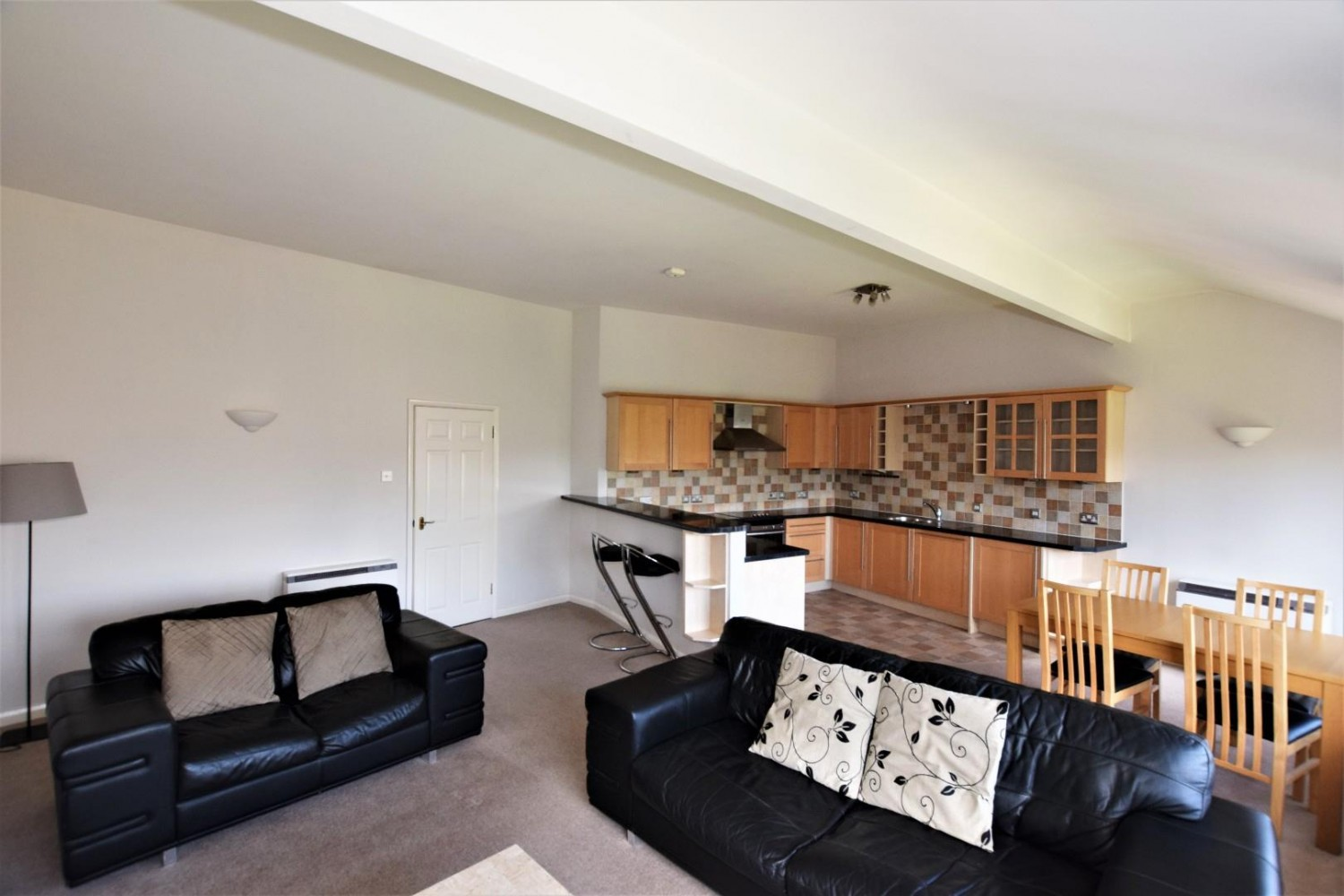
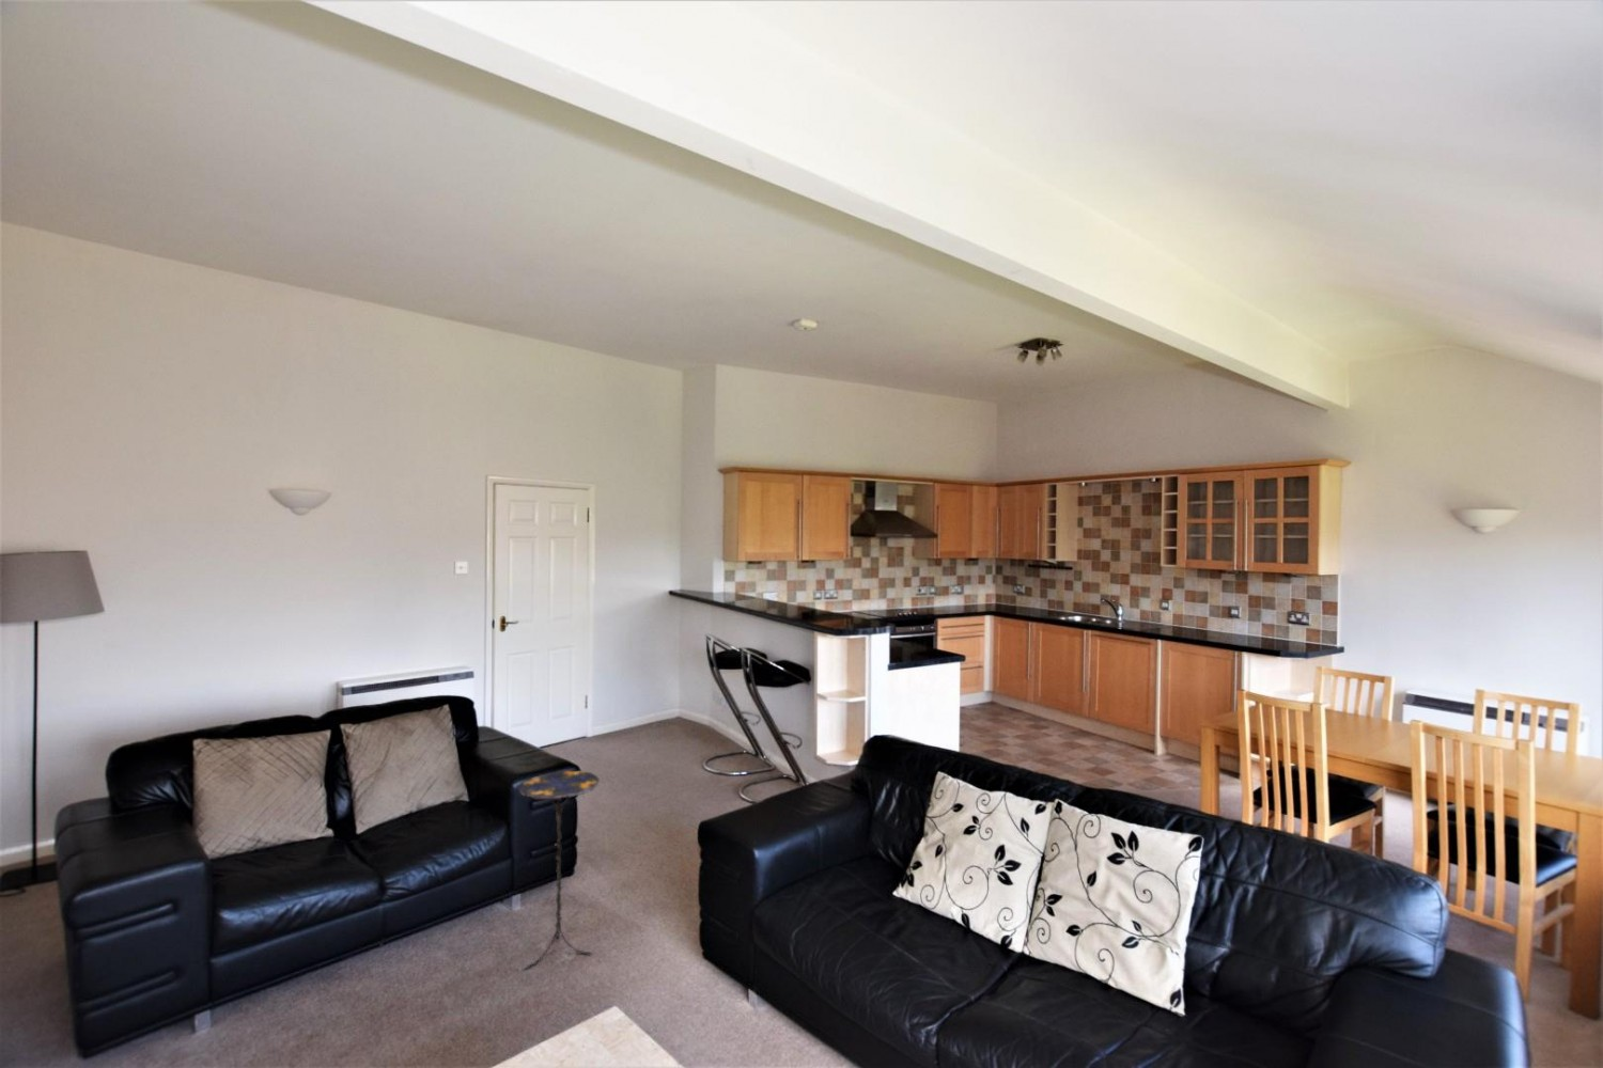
+ side table [518,769,601,970]
